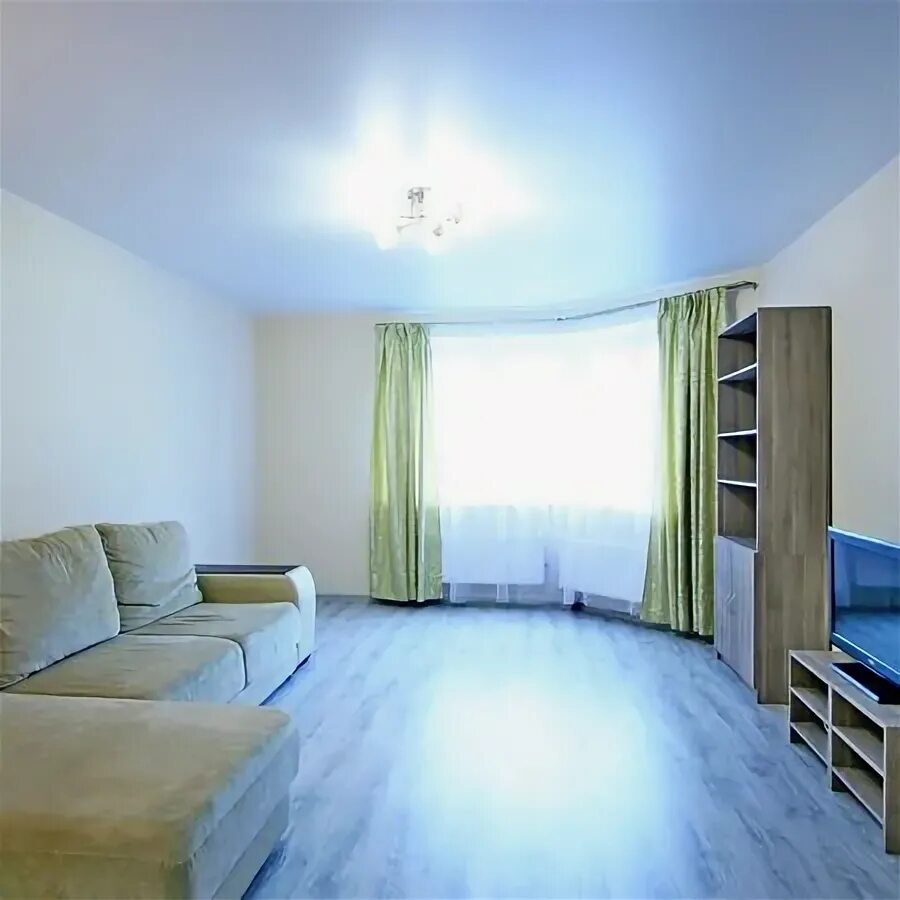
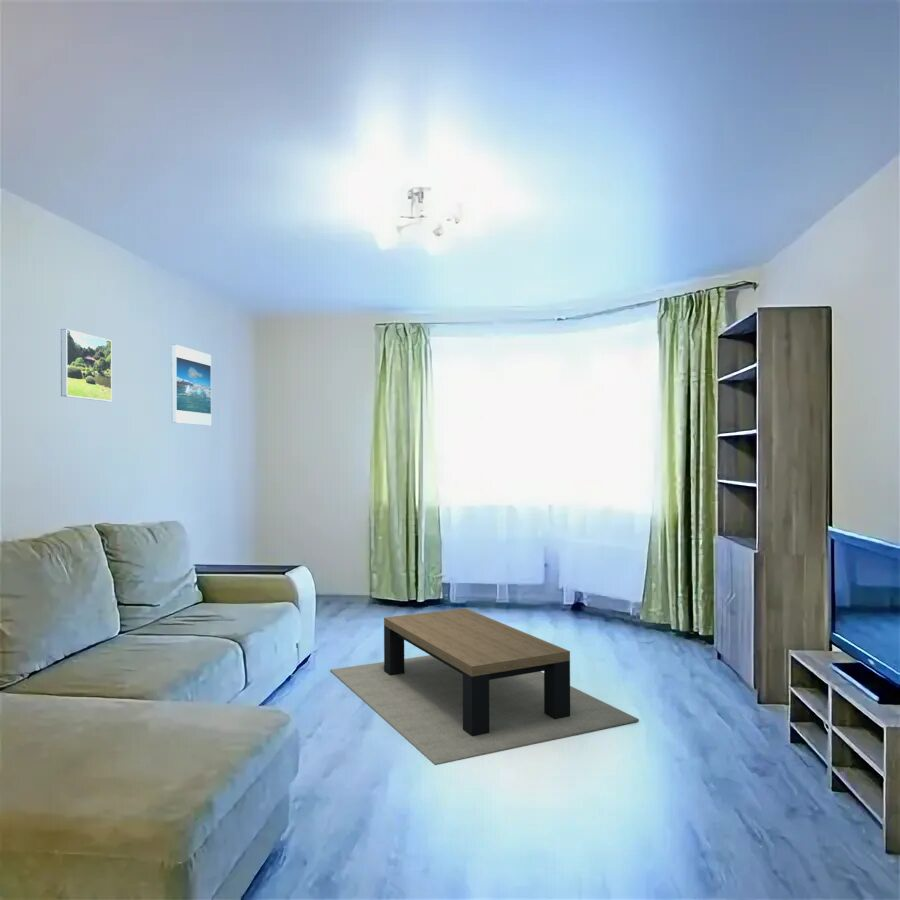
+ coffee table [329,607,640,766]
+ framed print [171,344,212,426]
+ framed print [60,328,113,402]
